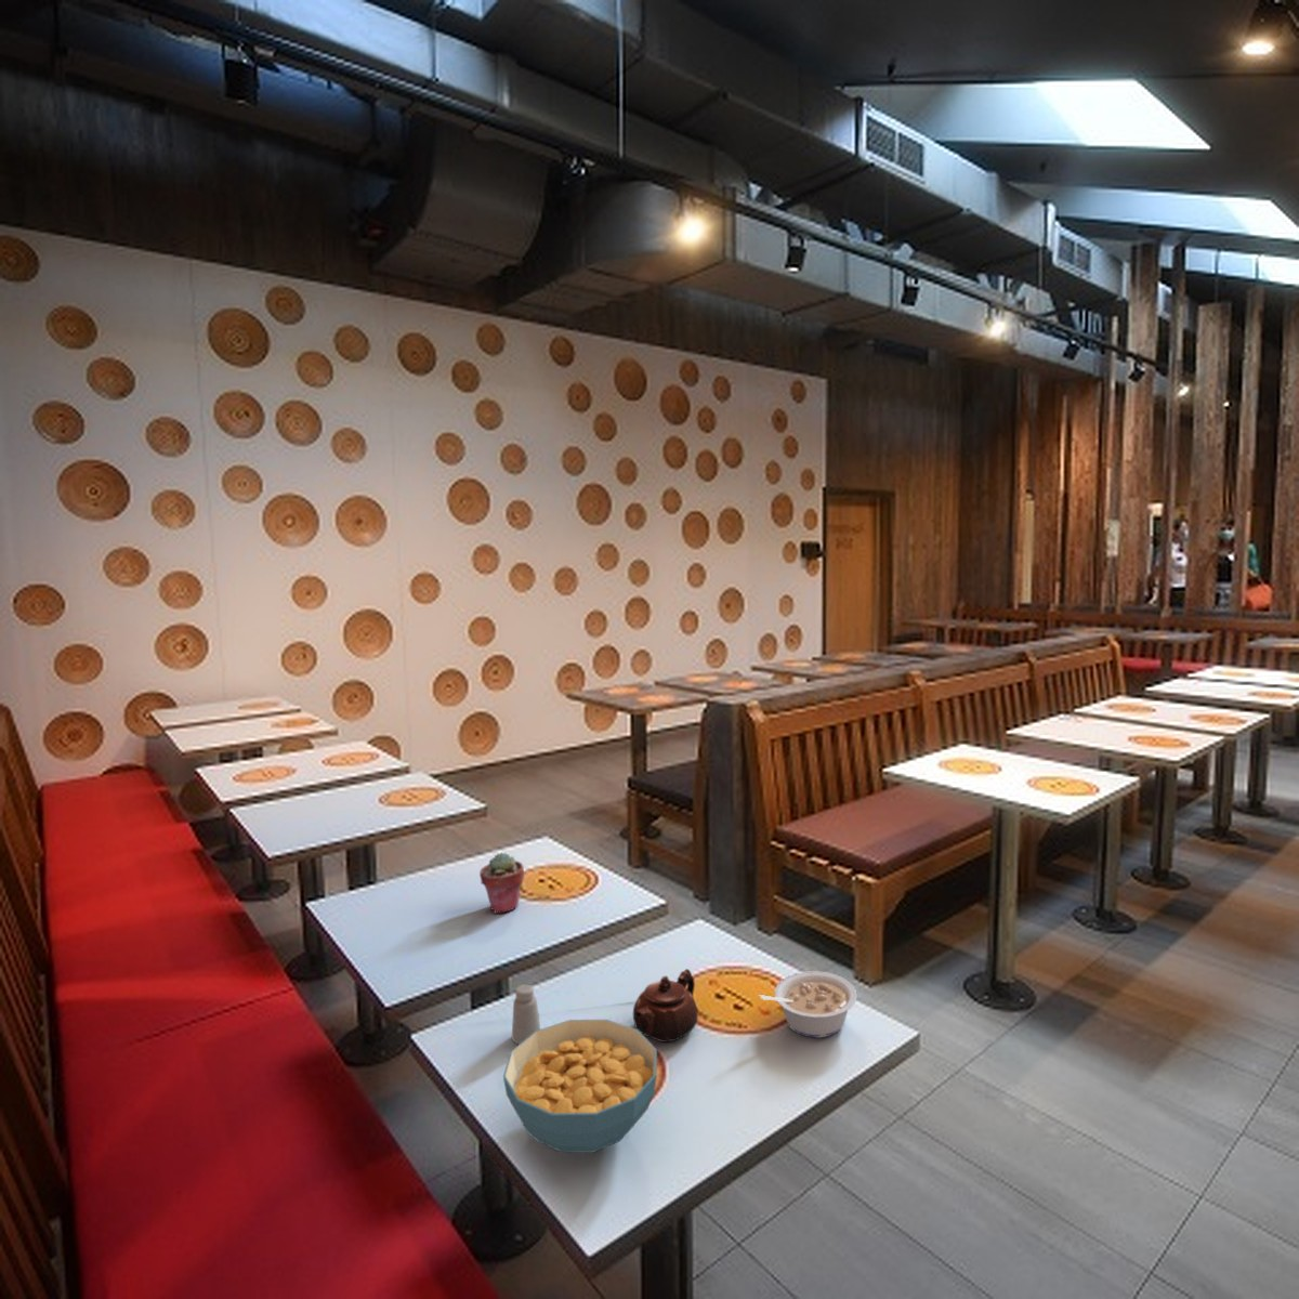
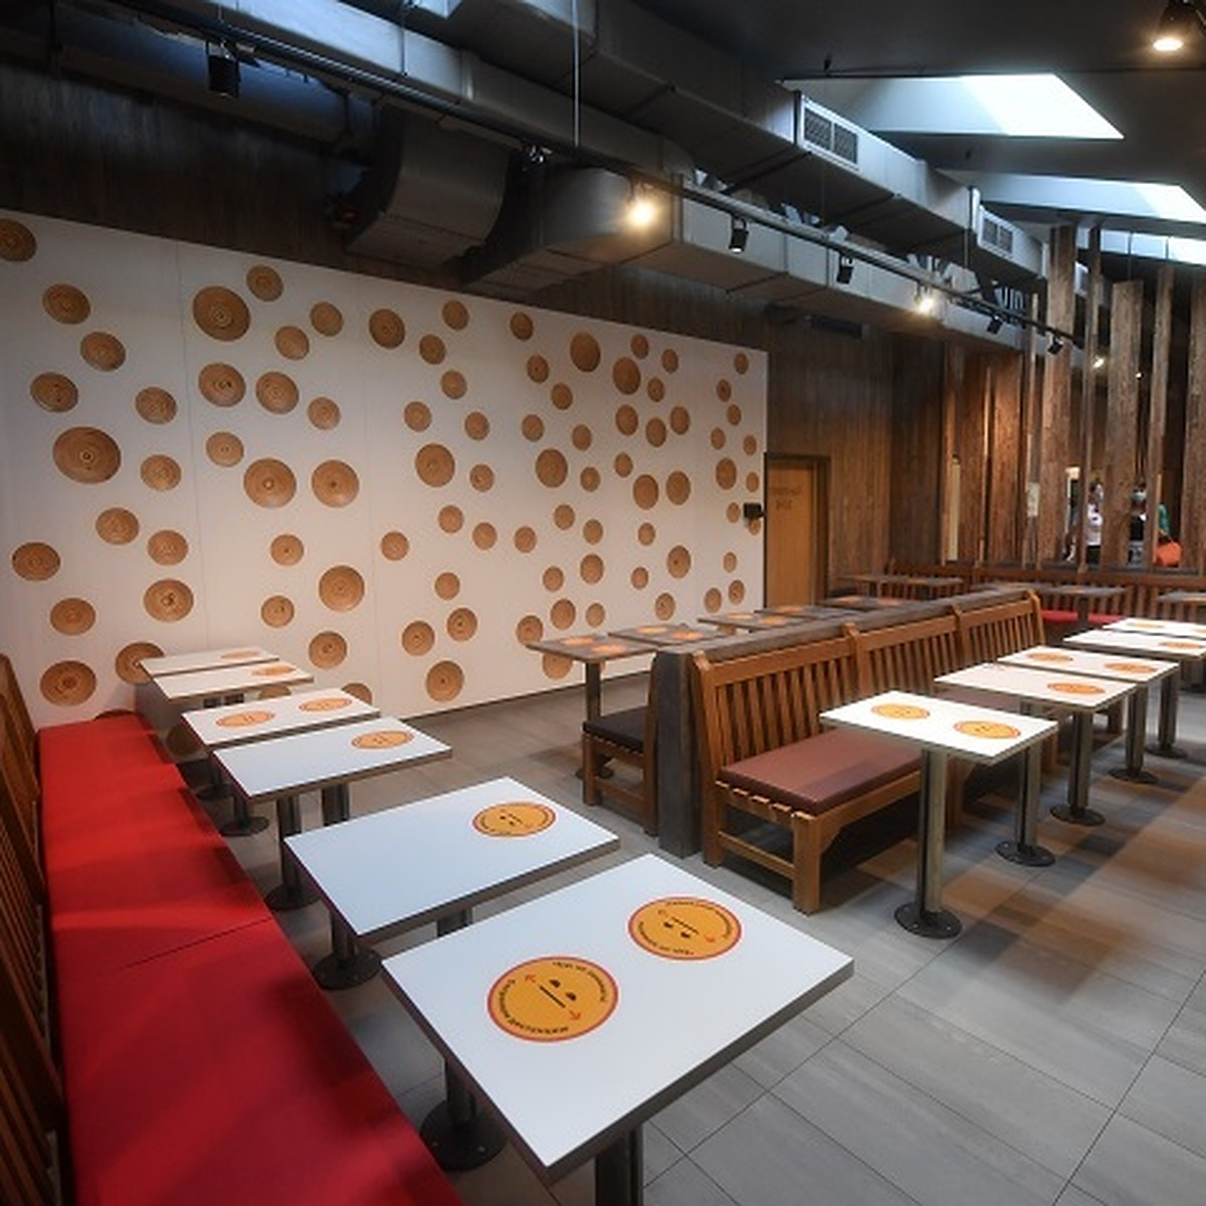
- legume [759,969,858,1040]
- potted succulent [478,852,525,915]
- cereal bowl [502,1018,658,1154]
- saltshaker [512,984,541,1046]
- teapot [632,968,699,1043]
